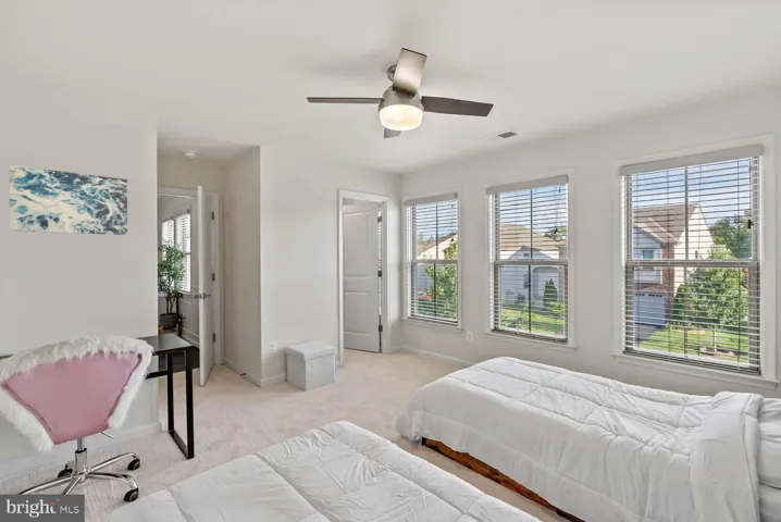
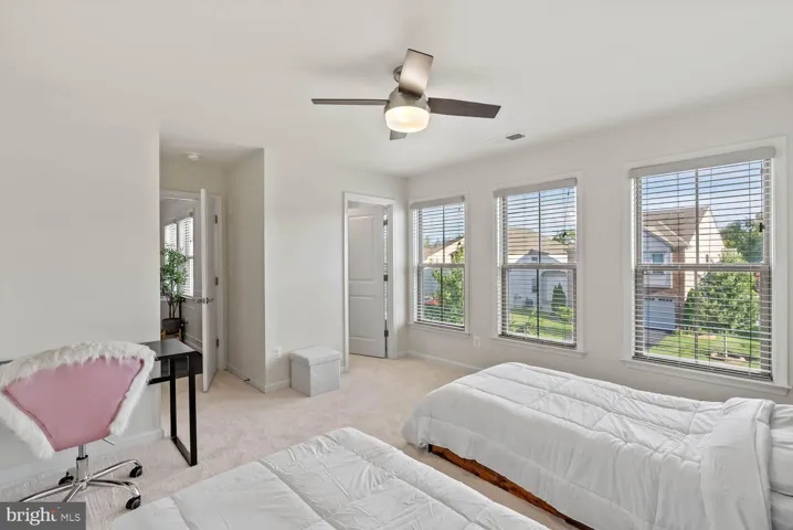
- wall art [9,164,128,236]
